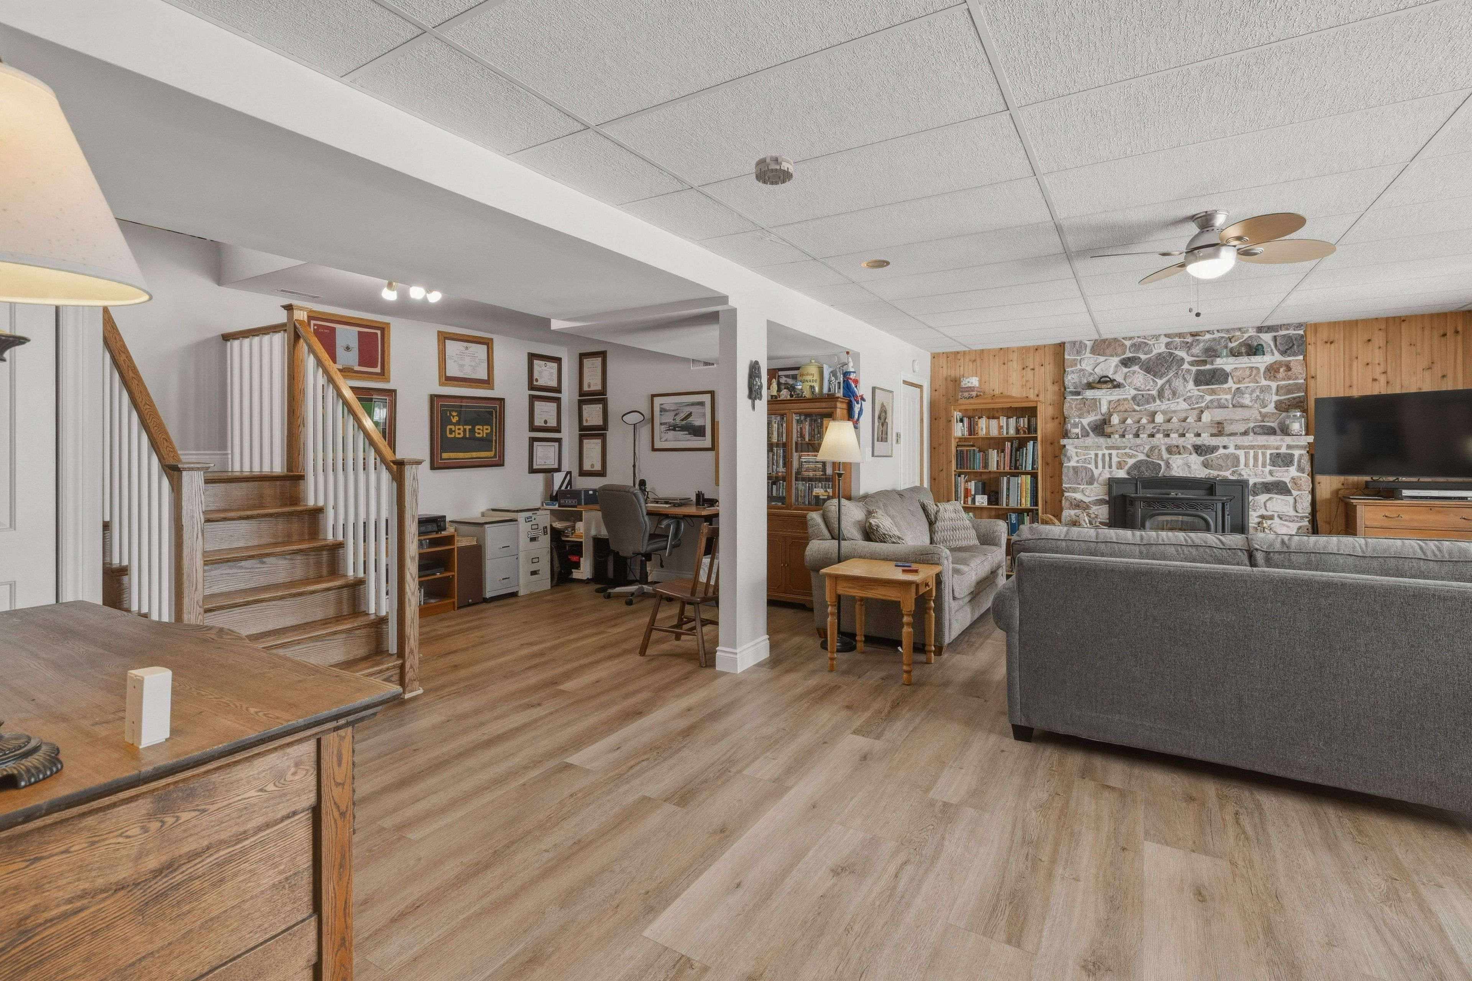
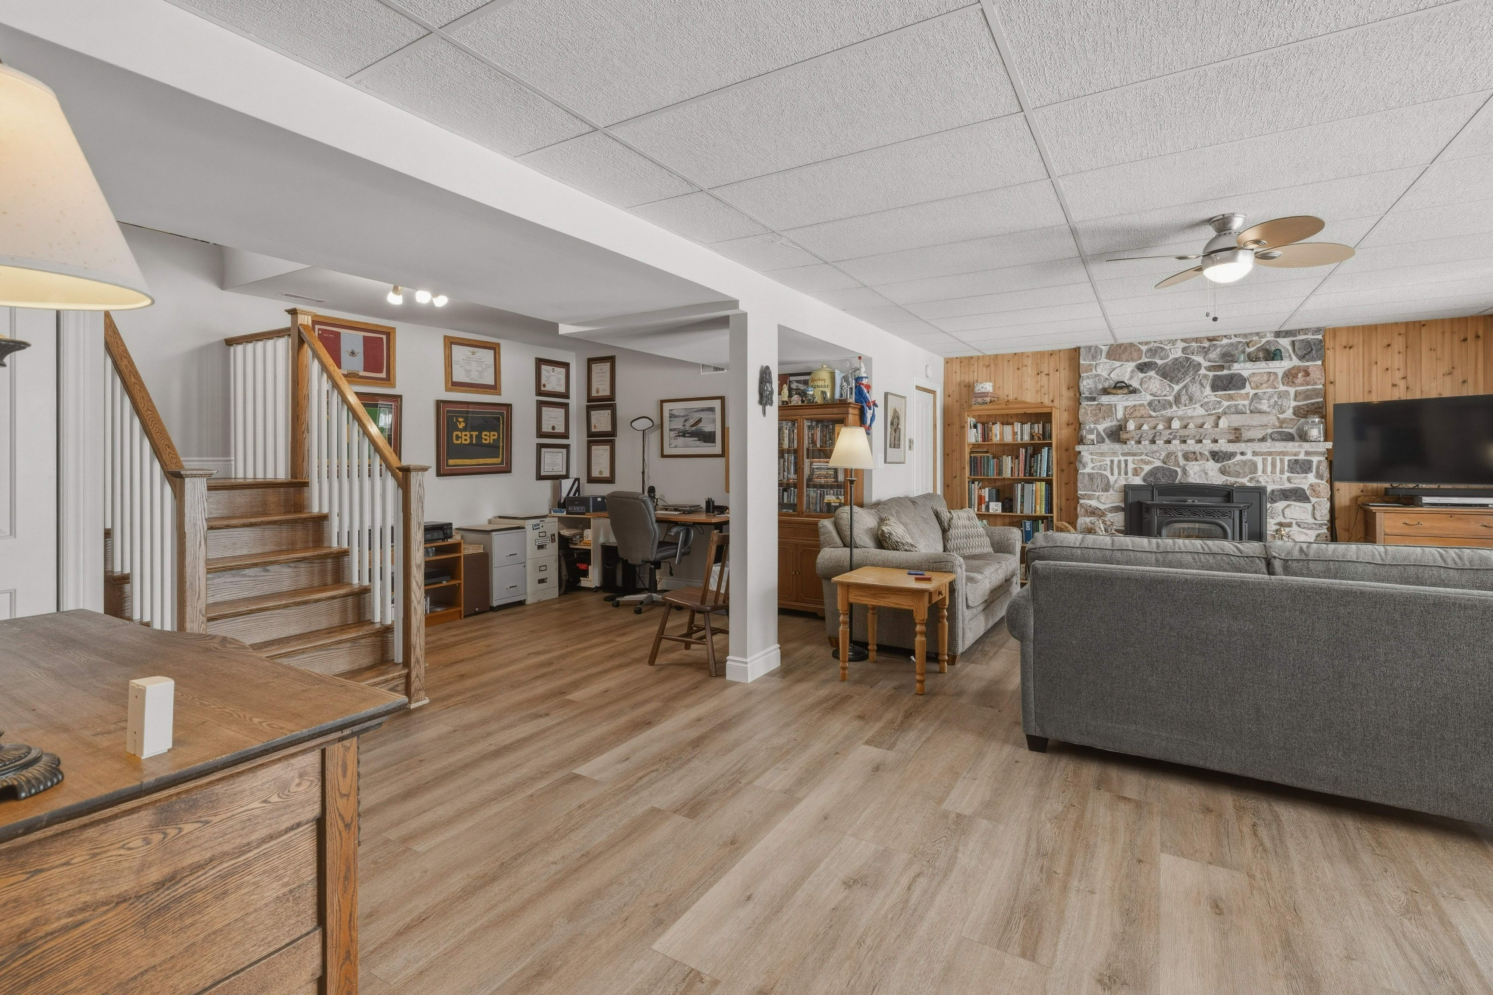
- recessed light [861,259,890,269]
- smoke detector [755,154,793,185]
